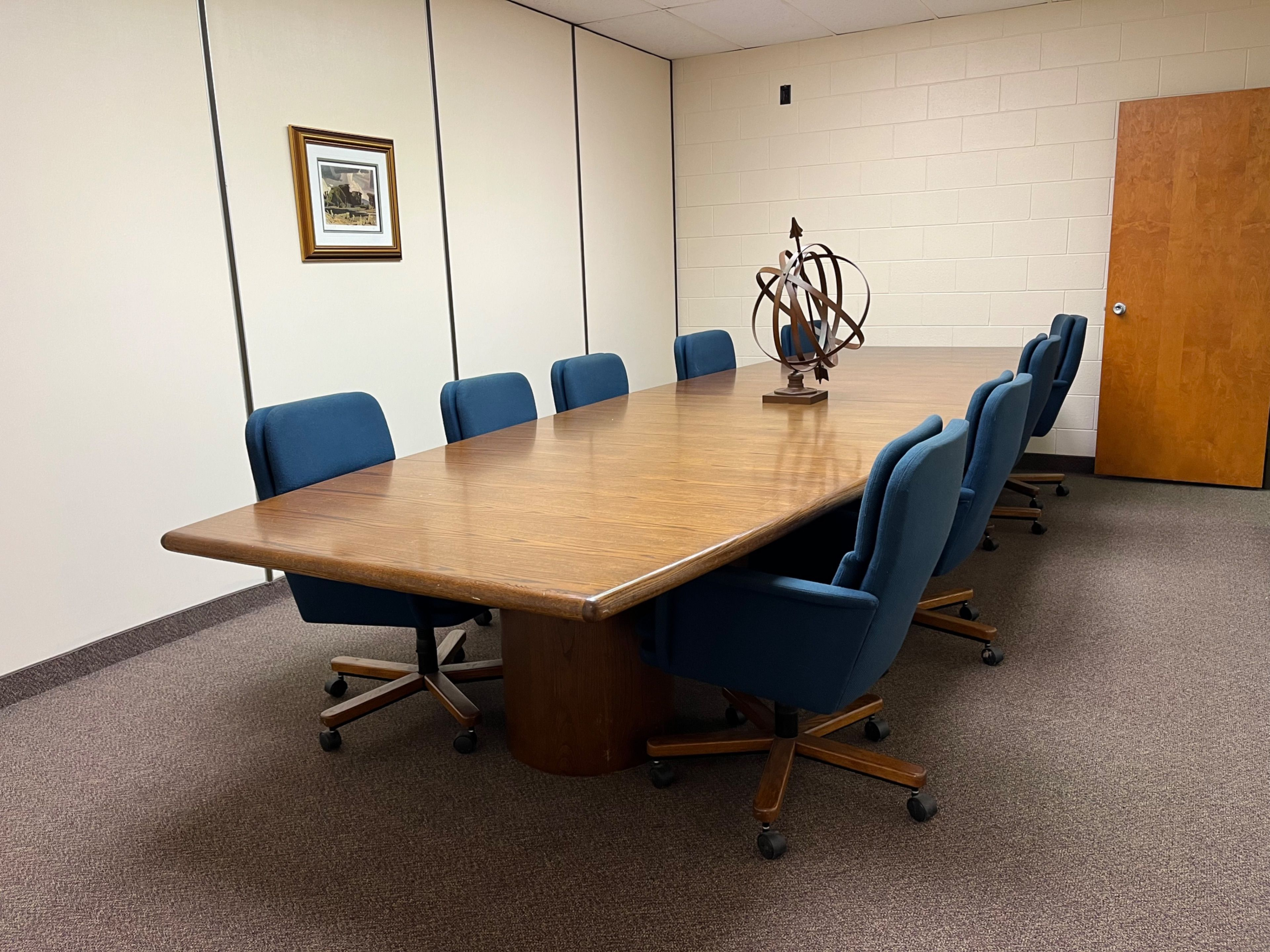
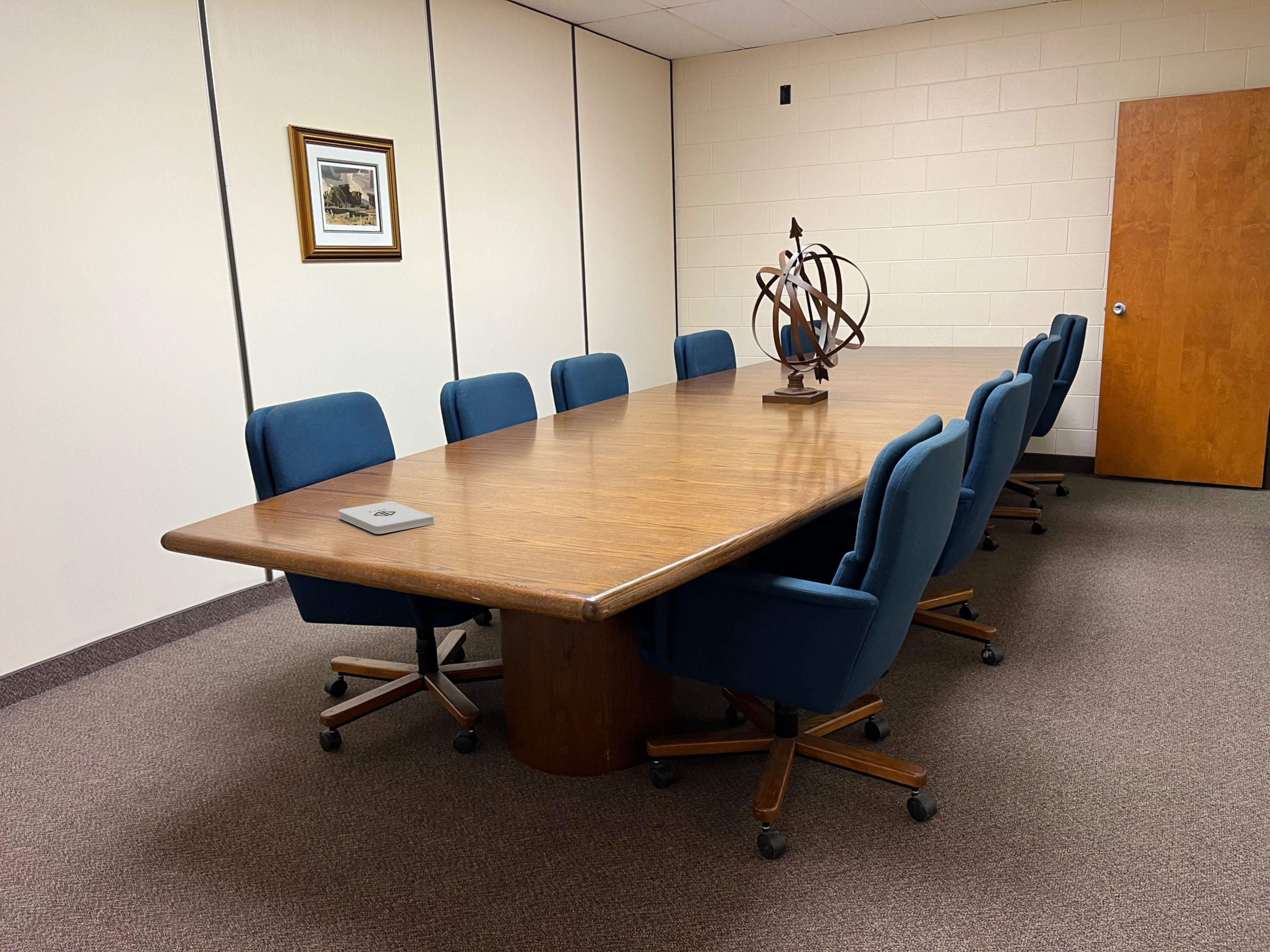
+ notepad [338,501,435,534]
